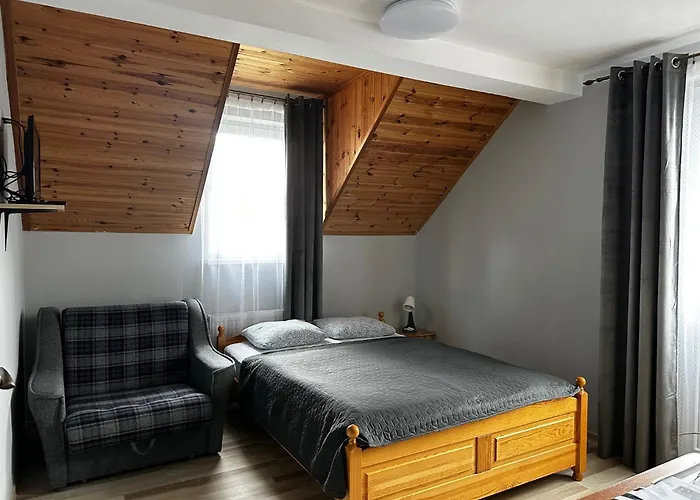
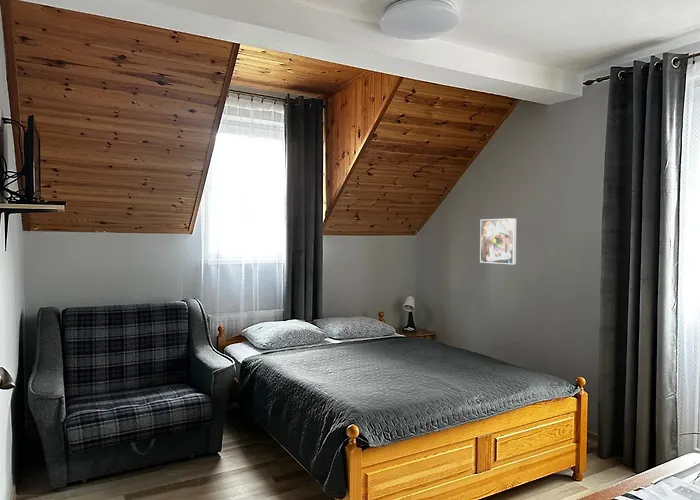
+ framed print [479,217,518,265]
